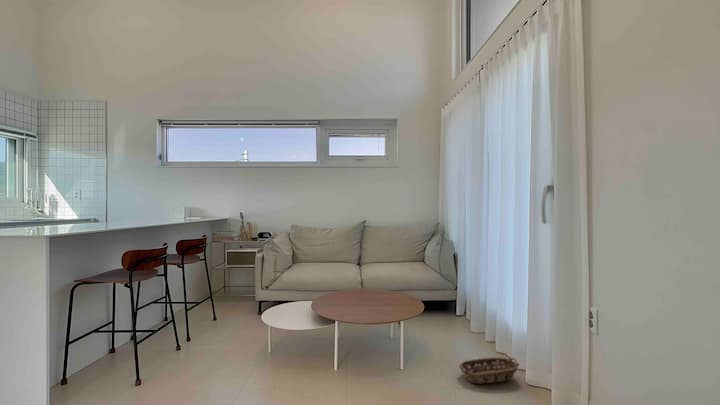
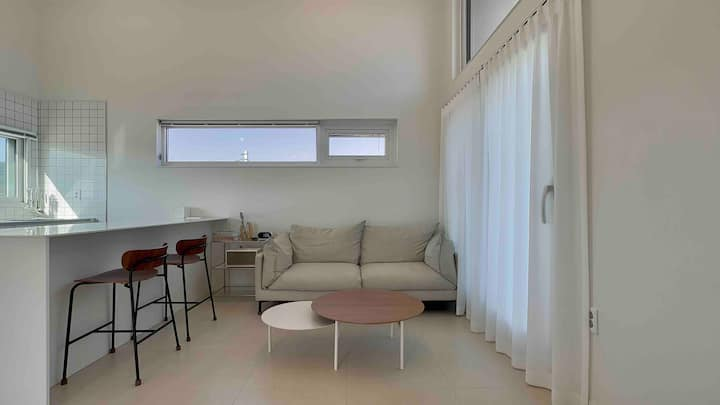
- basket [457,356,520,385]
